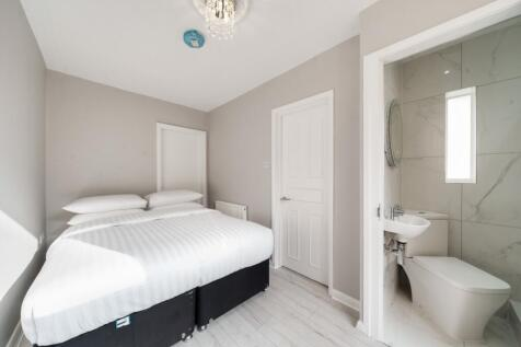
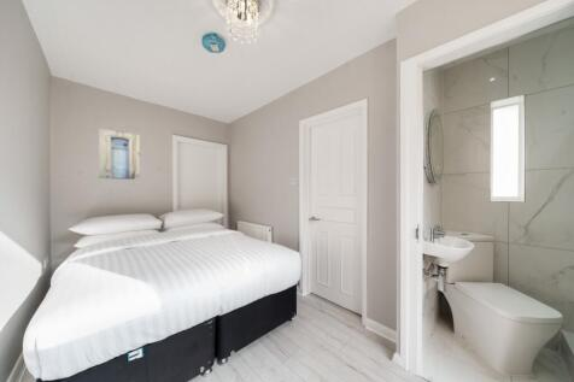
+ wall art [98,128,141,181]
